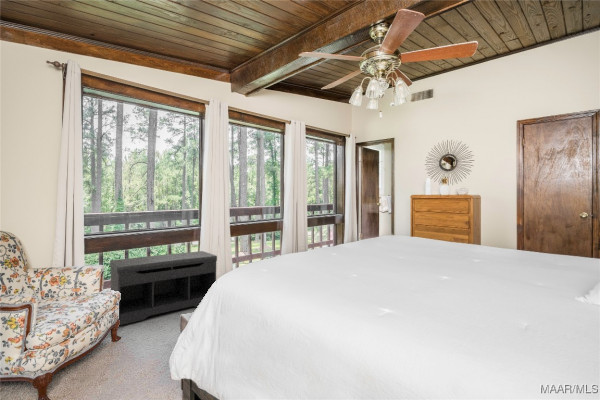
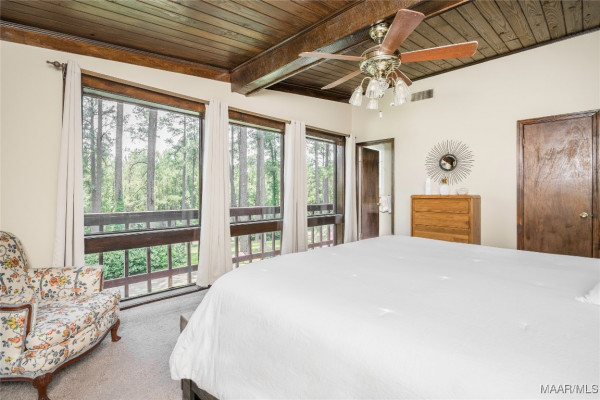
- bench [109,250,218,326]
